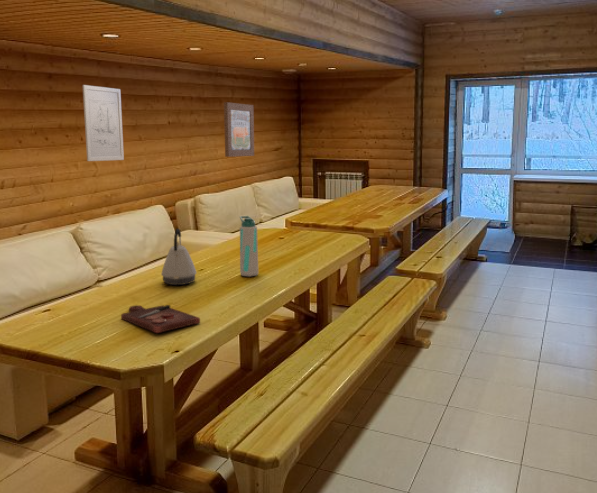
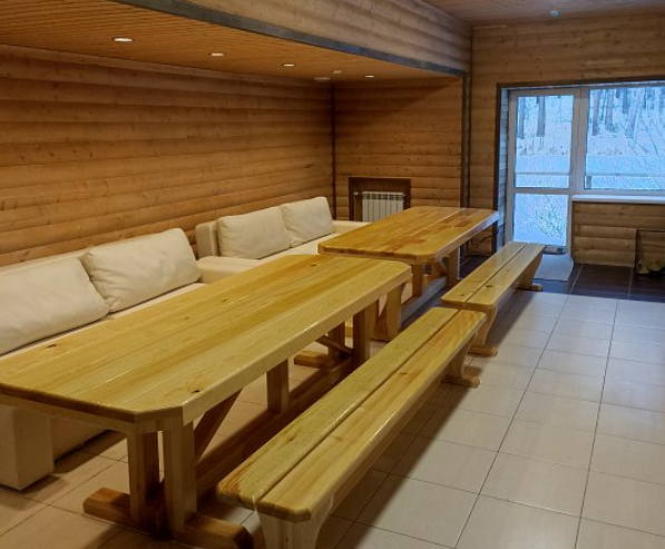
- wall art [223,101,255,158]
- water bottle [239,215,259,277]
- wall art [82,84,125,162]
- kettle [160,228,197,286]
- cutting board [120,304,201,334]
